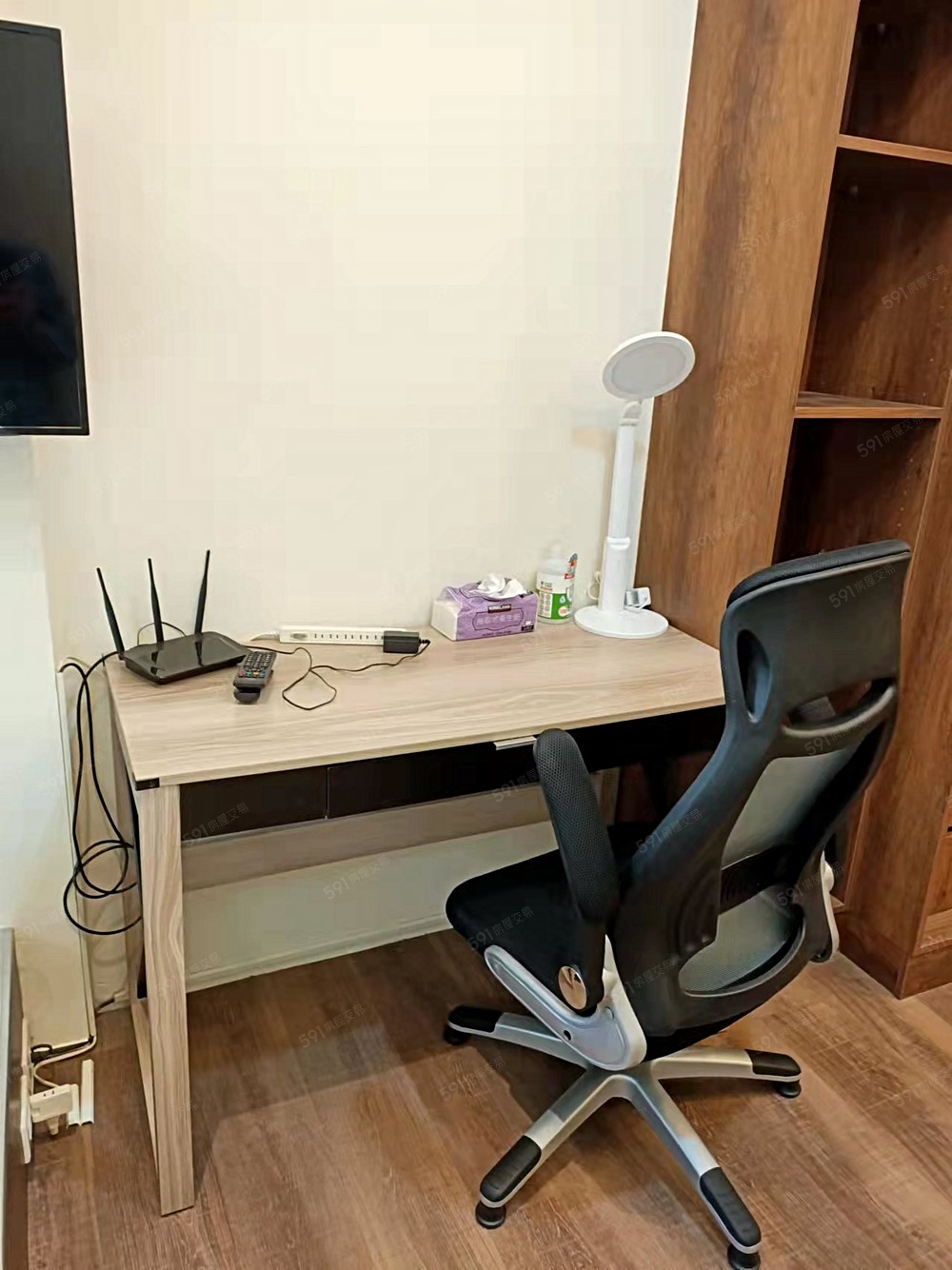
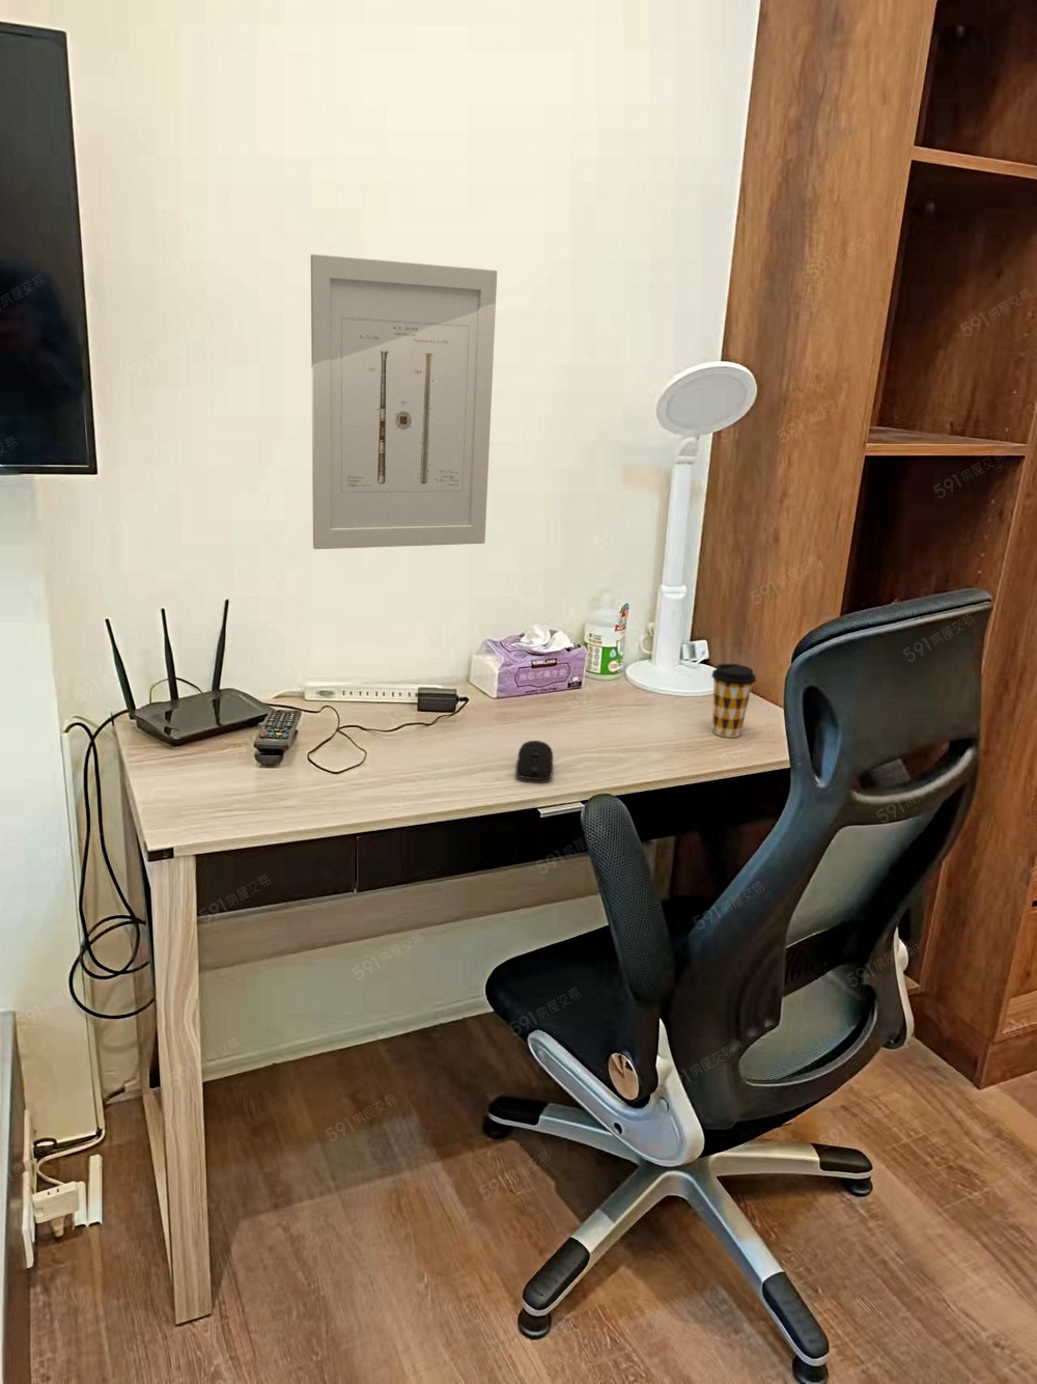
+ wall art [310,253,498,550]
+ computer mouse [515,740,553,780]
+ coffee cup [710,663,757,739]
